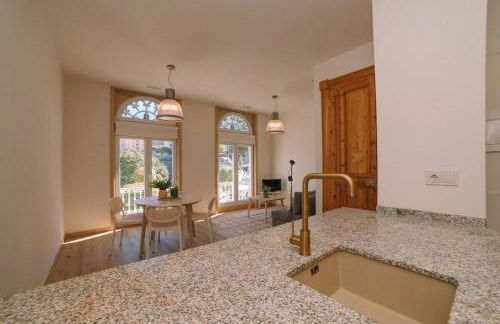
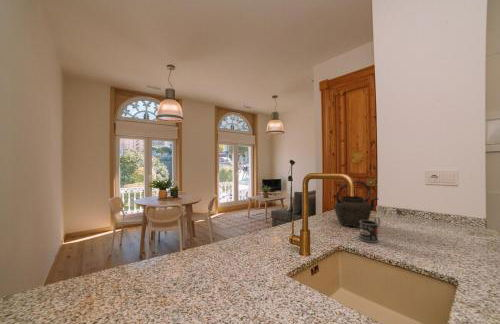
+ kettle [334,180,380,228]
+ mug [358,216,381,244]
